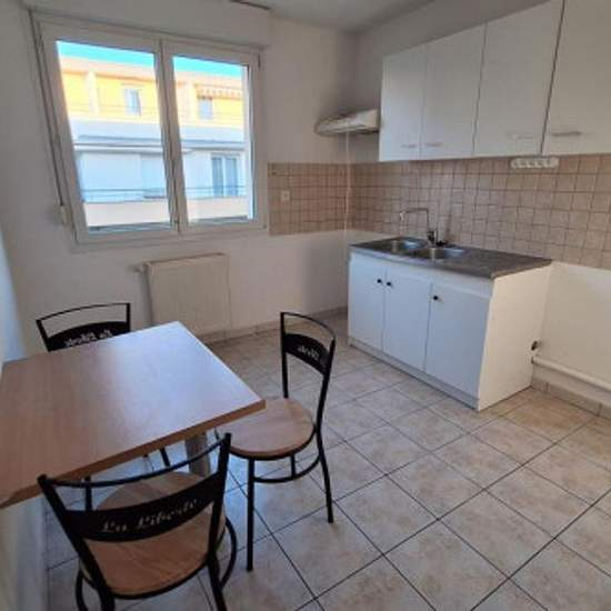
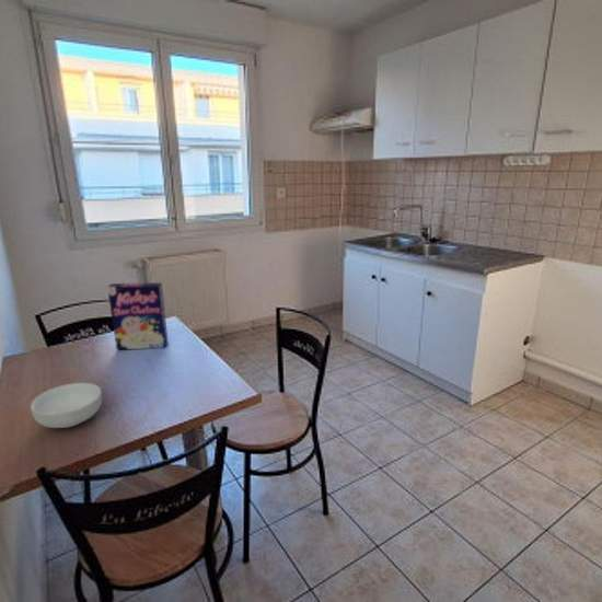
+ cereal bowl [30,382,103,429]
+ cereal box [106,281,169,350]
